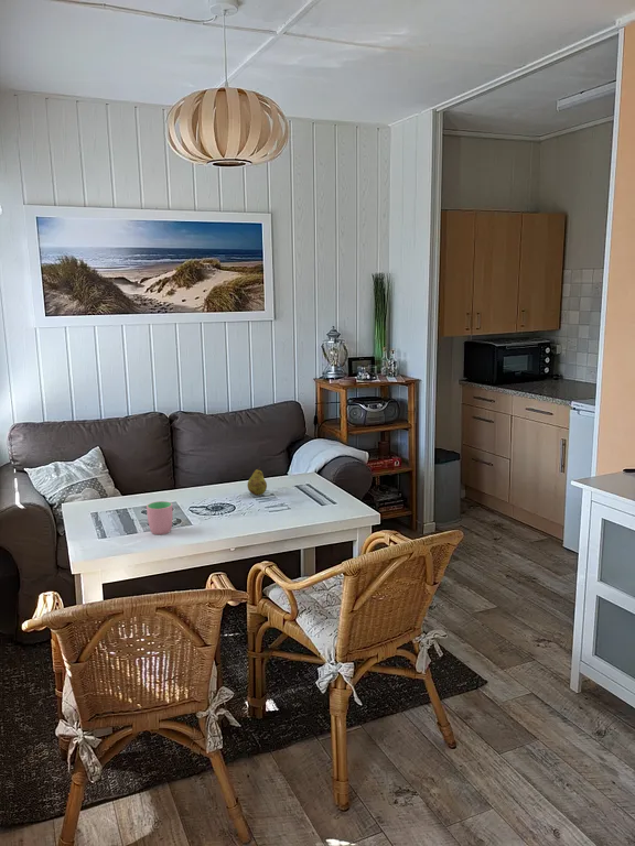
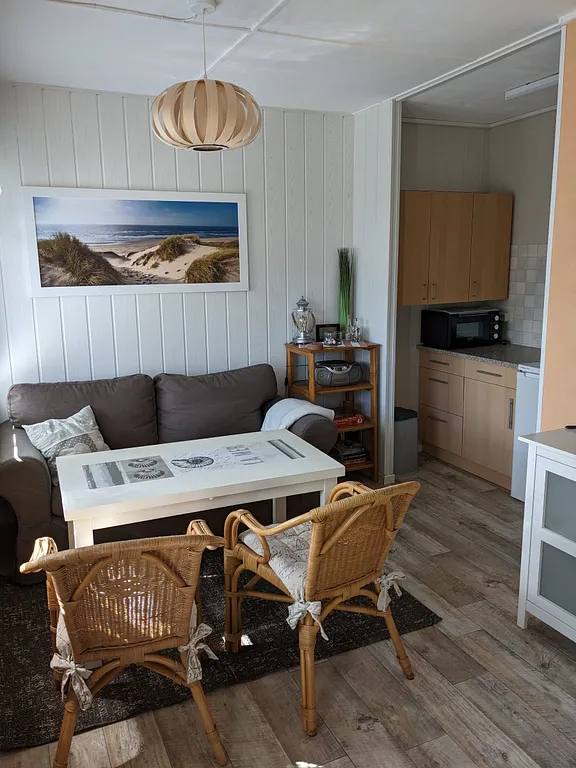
- cup [146,500,174,535]
- fruit [246,466,268,496]
